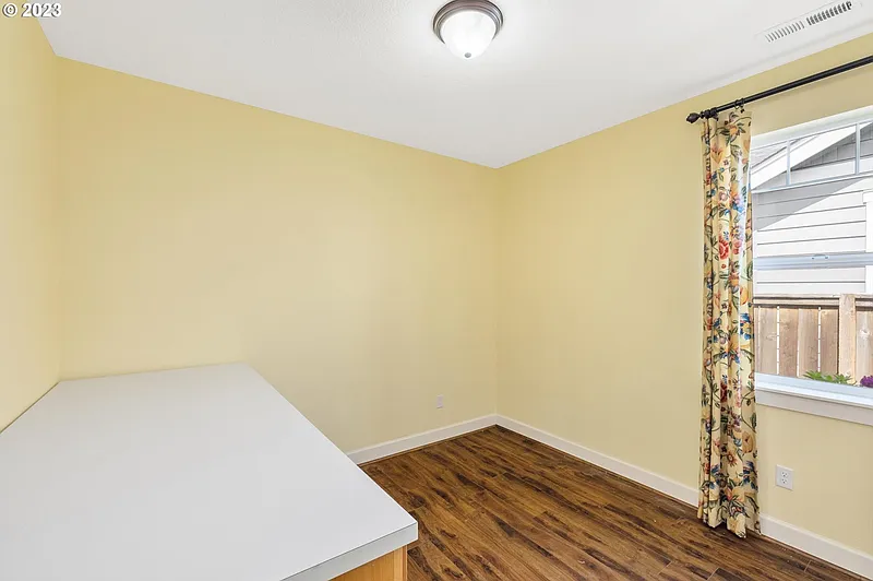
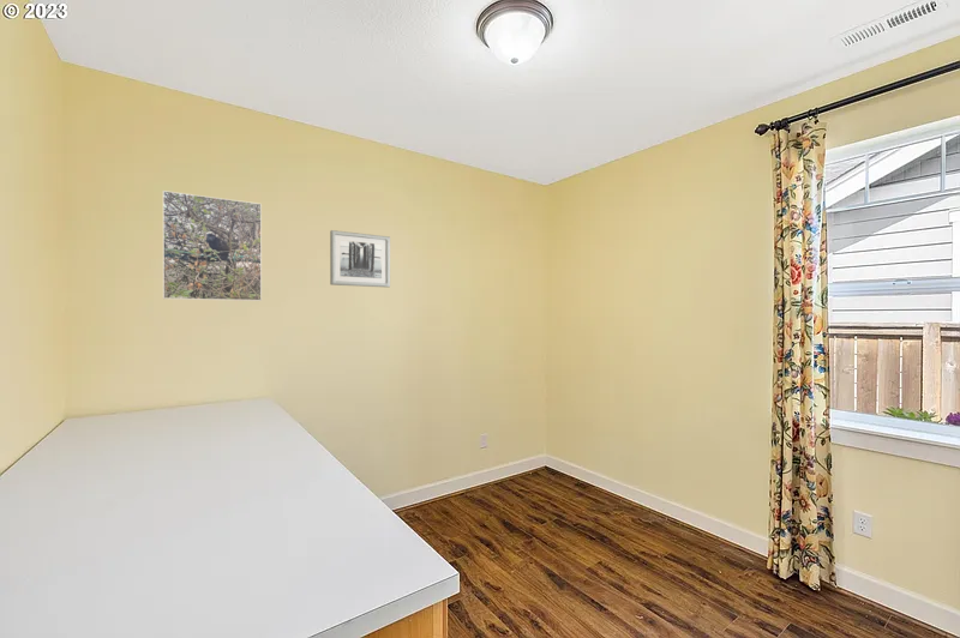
+ wall art [329,229,391,288]
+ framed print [162,189,263,302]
